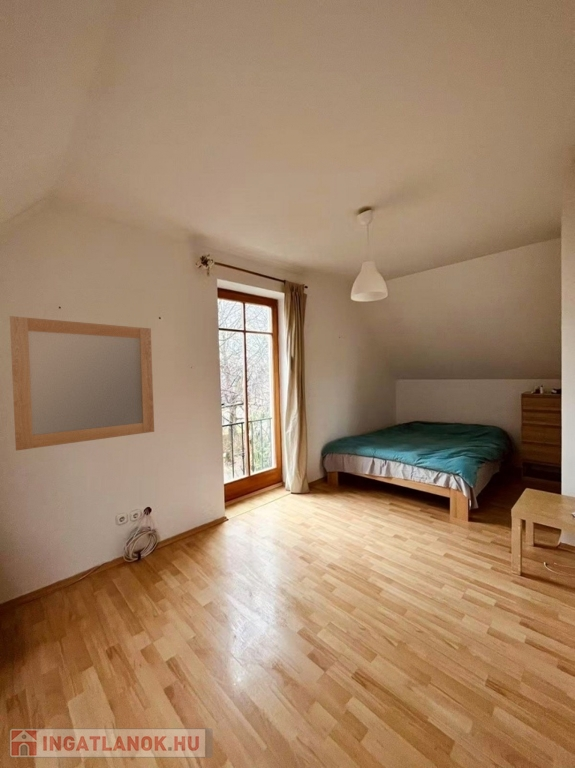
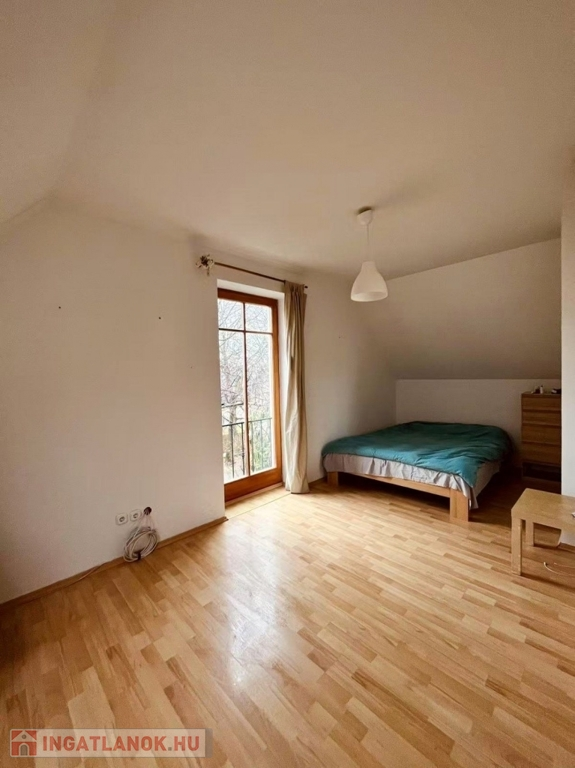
- home mirror [9,315,155,452]
